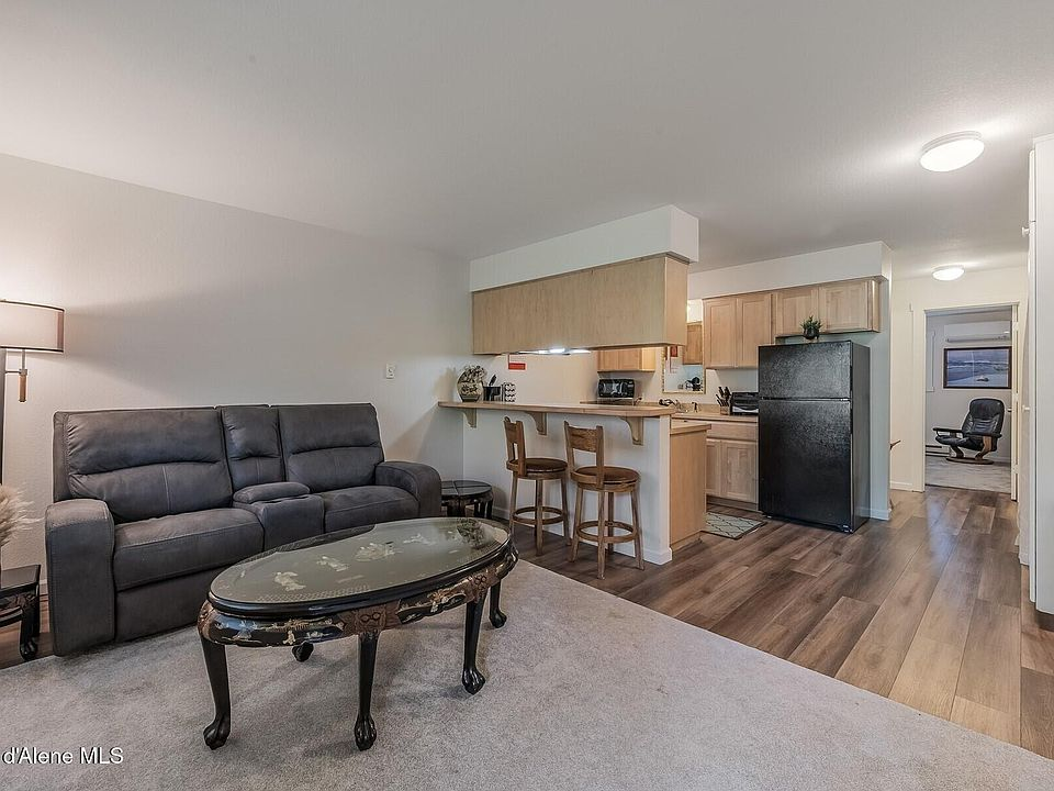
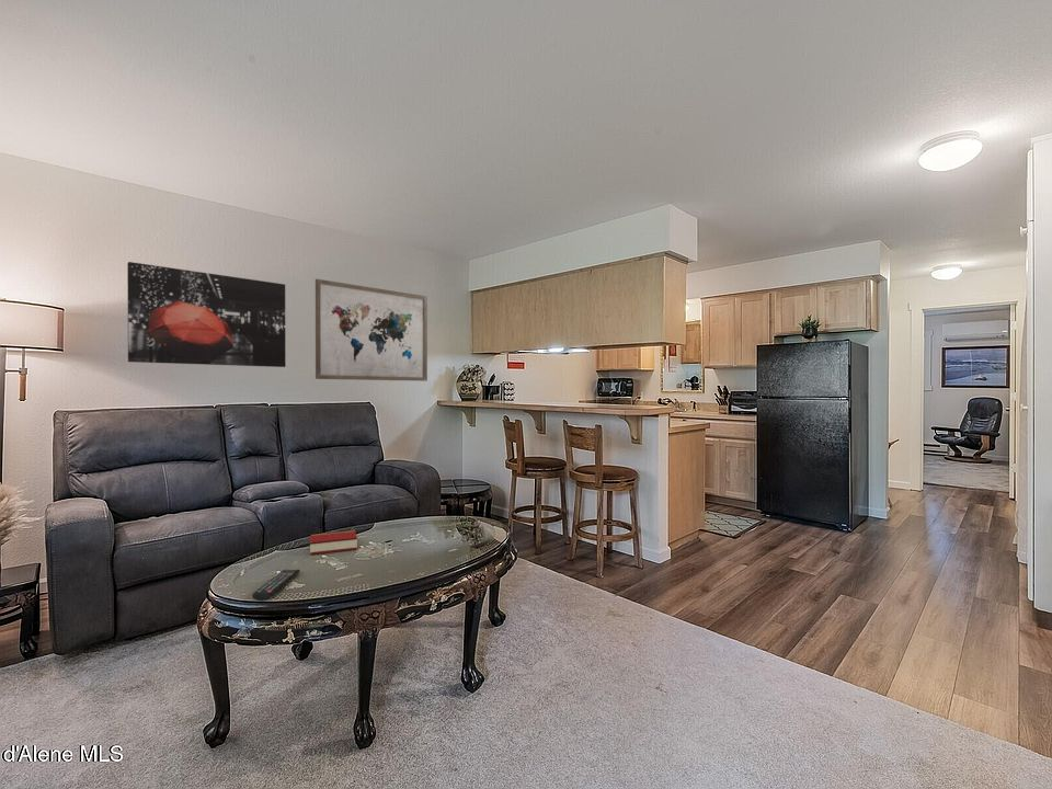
+ wall art [315,278,428,382]
+ remote control [251,569,301,602]
+ book [309,529,358,556]
+ wall art [126,261,287,368]
